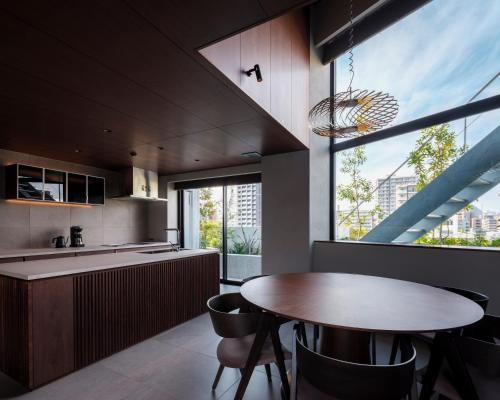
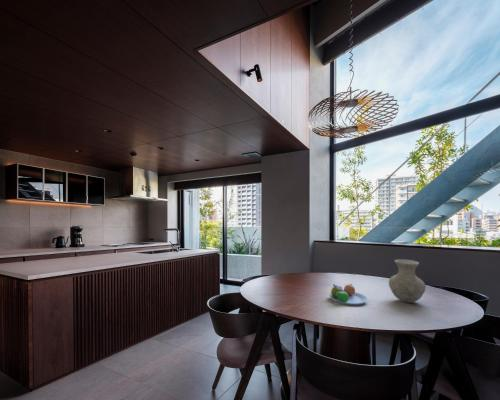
+ vase [388,258,426,304]
+ fruit bowl [328,283,368,306]
